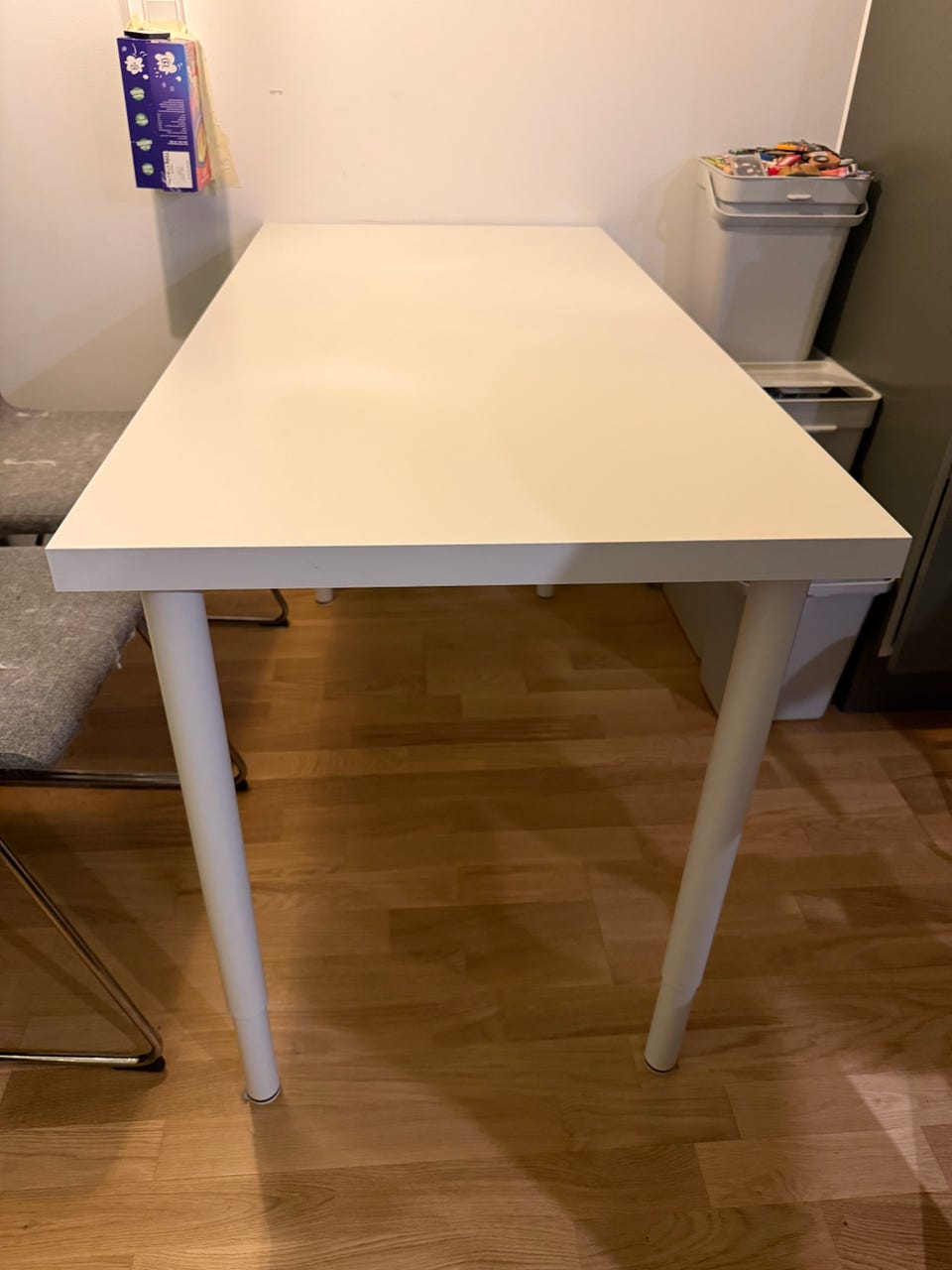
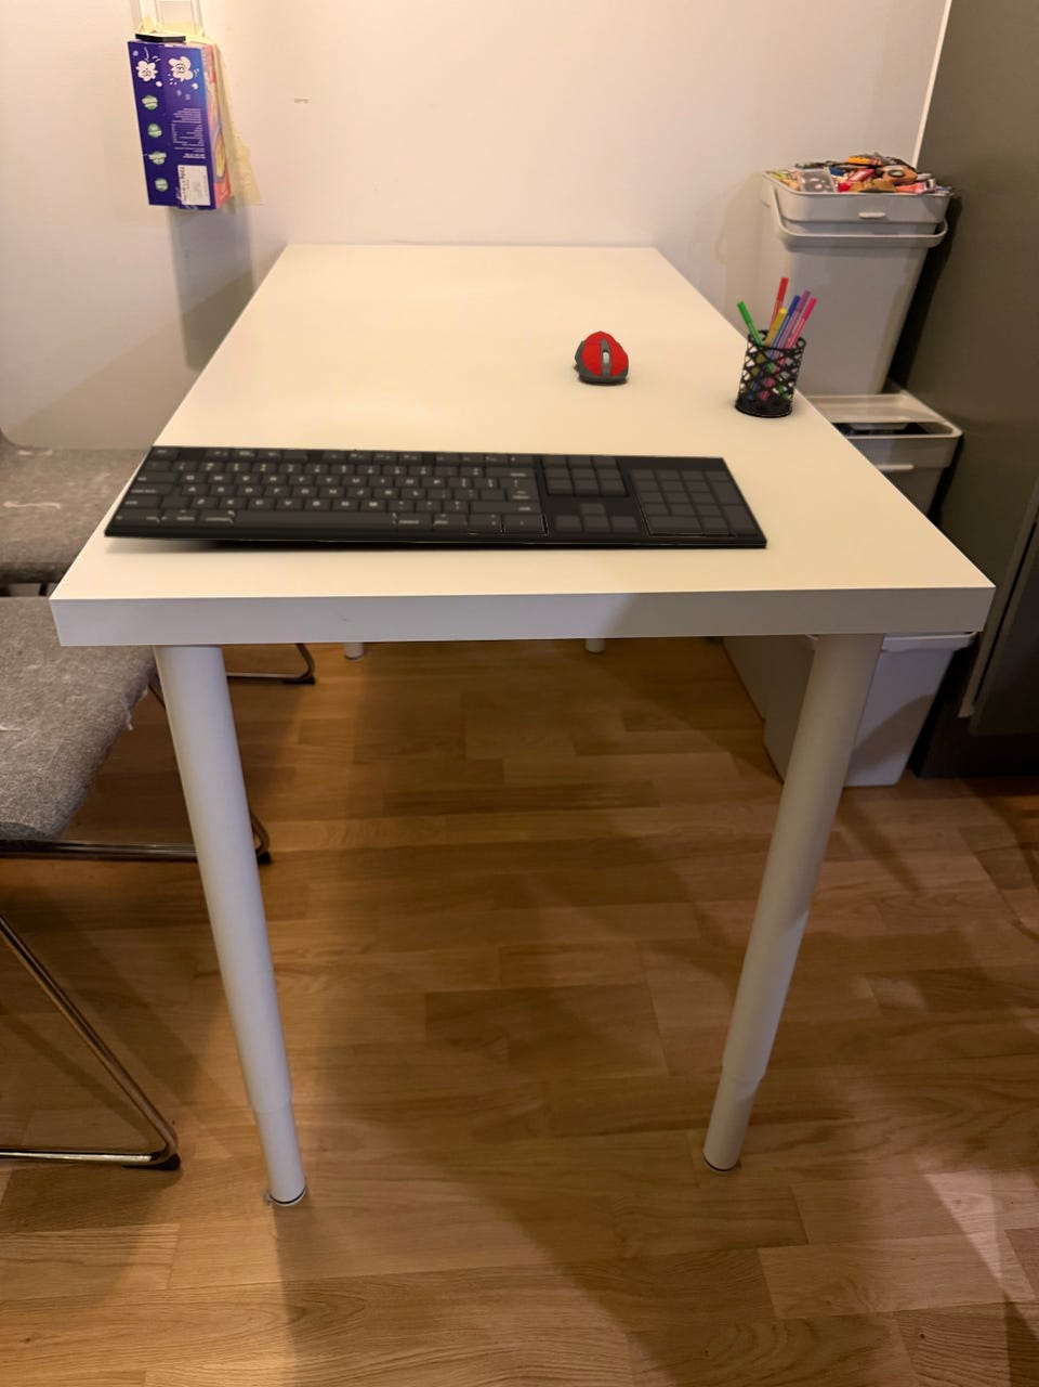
+ pen holder [733,276,819,418]
+ keyboard [101,444,769,547]
+ computer mouse [574,330,630,383]
